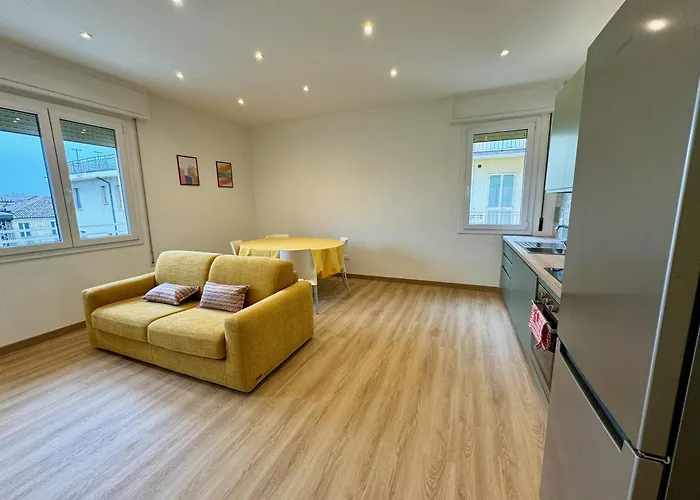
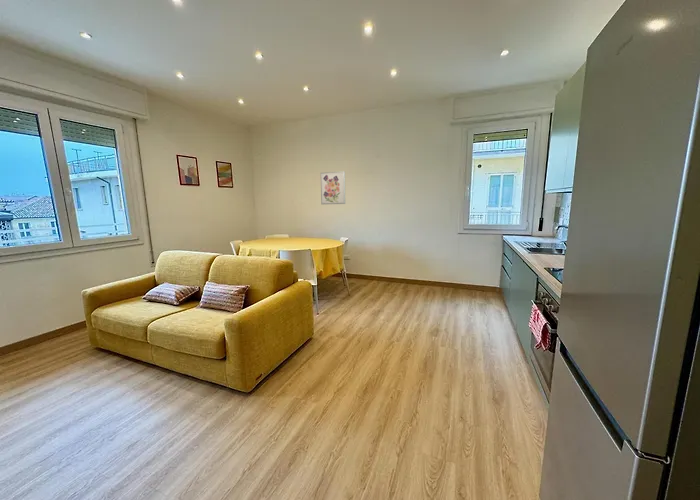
+ wall art [320,170,346,205]
